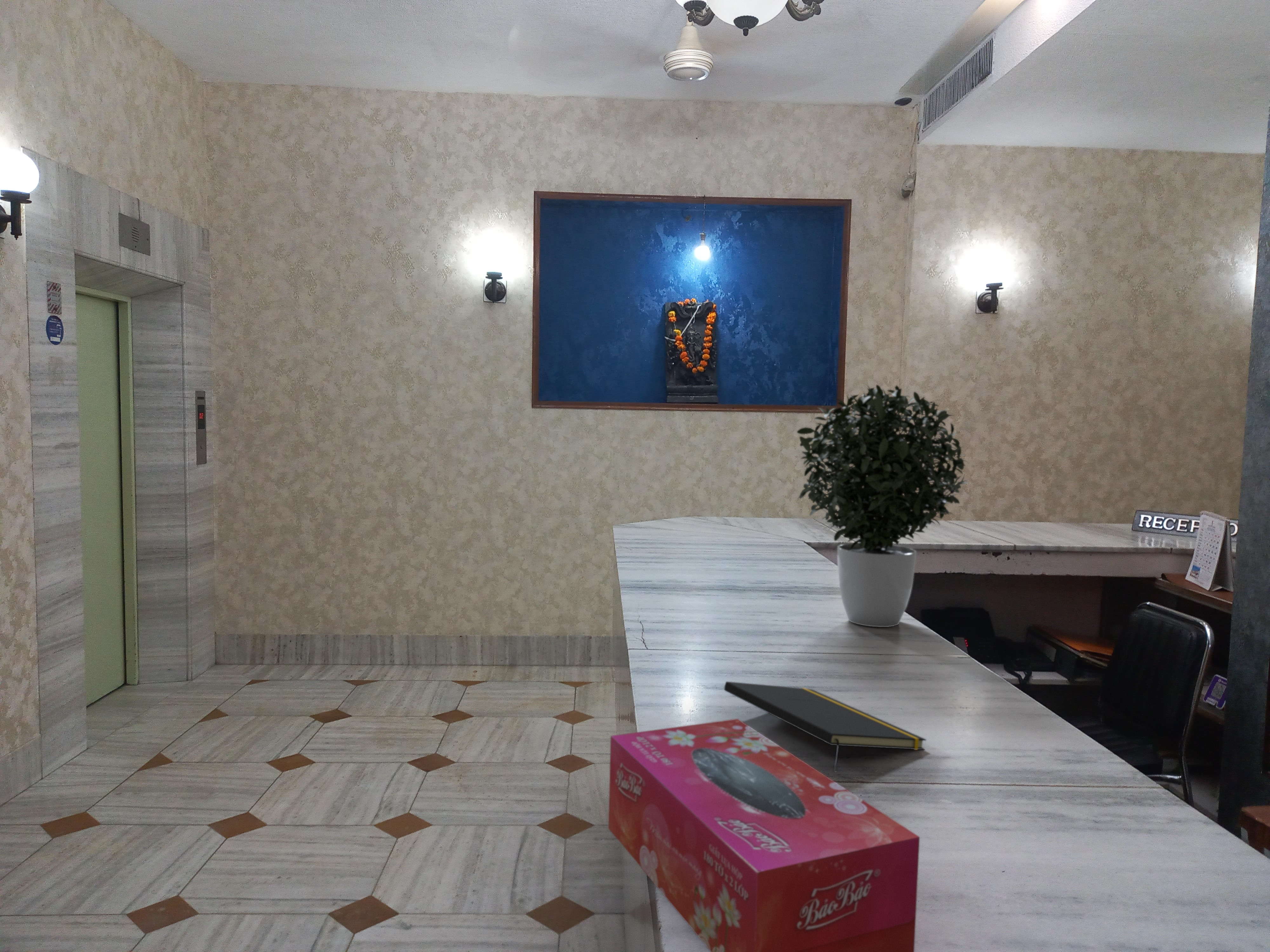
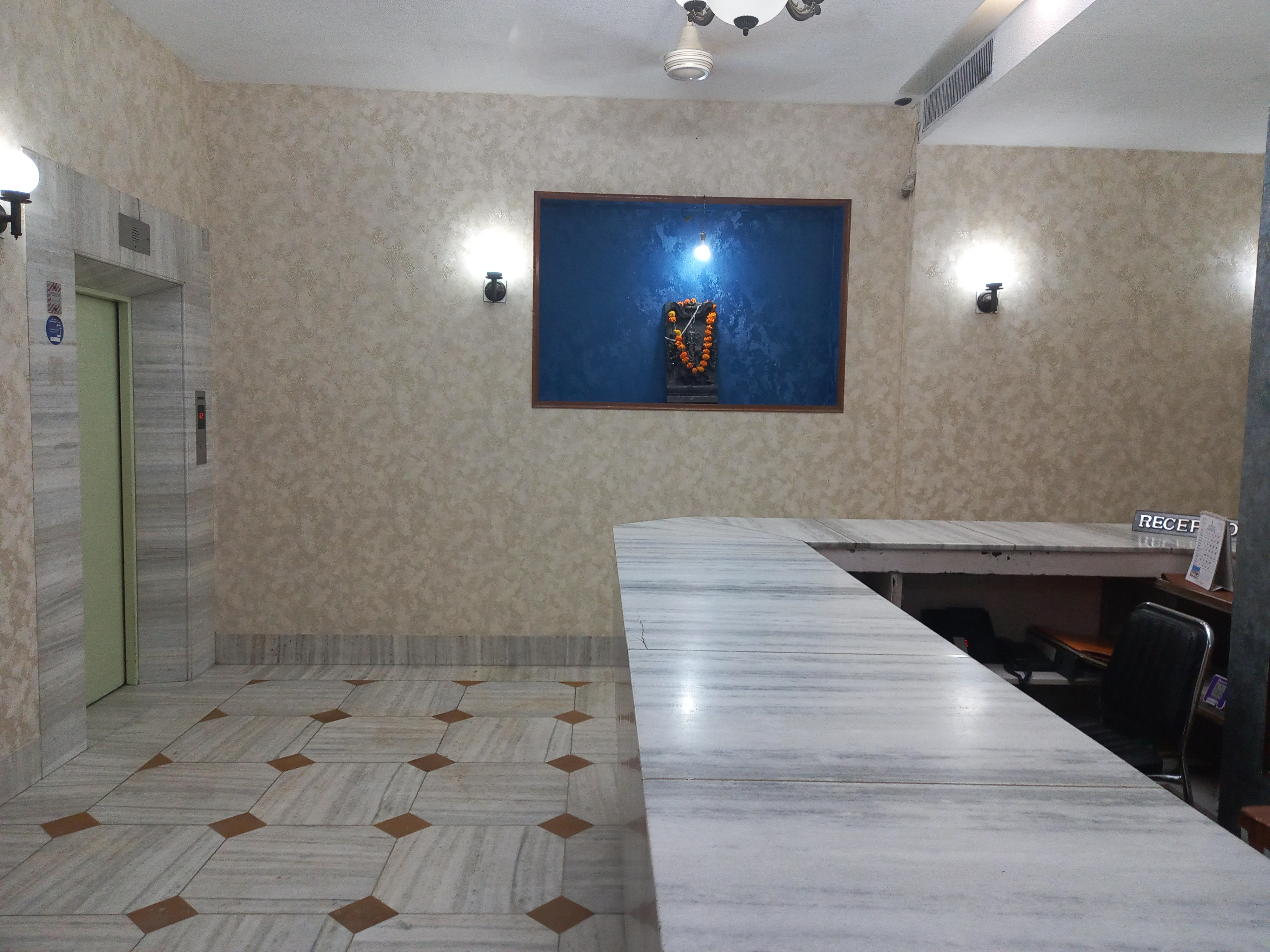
- potted plant [796,384,970,627]
- notepad [724,681,926,773]
- tissue box [608,718,920,952]
